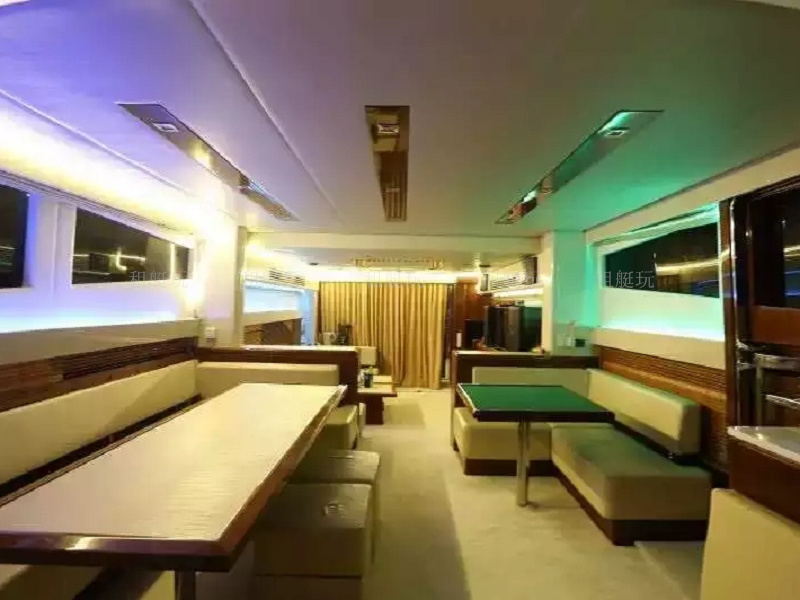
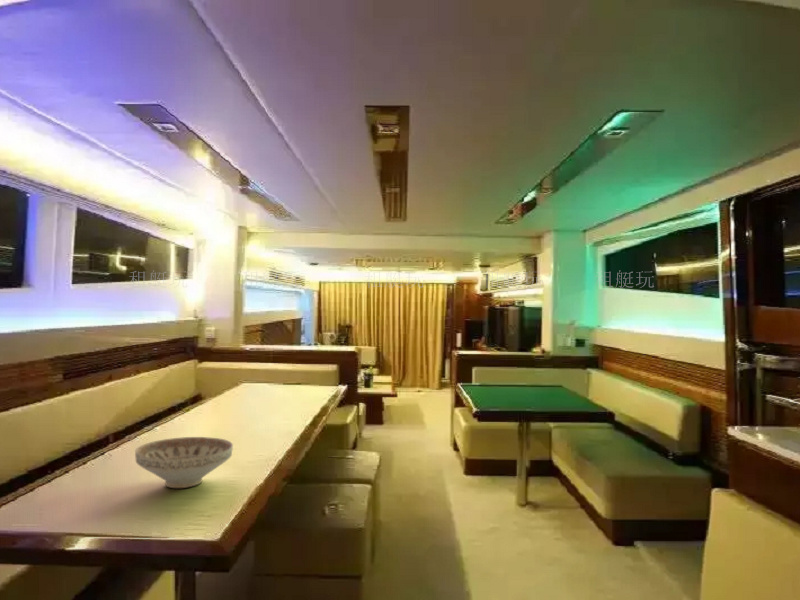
+ decorative bowl [134,436,234,489]
